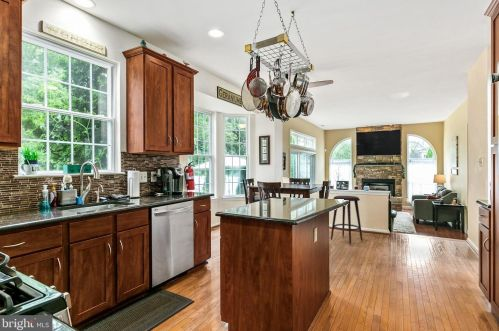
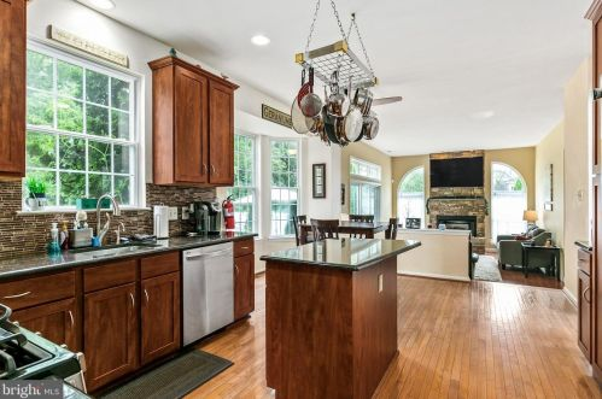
- stool [330,195,363,246]
